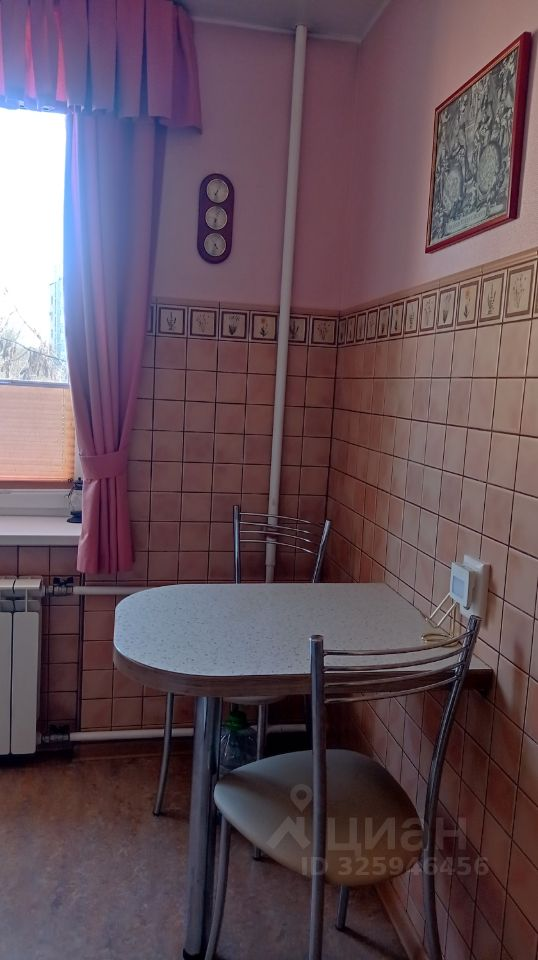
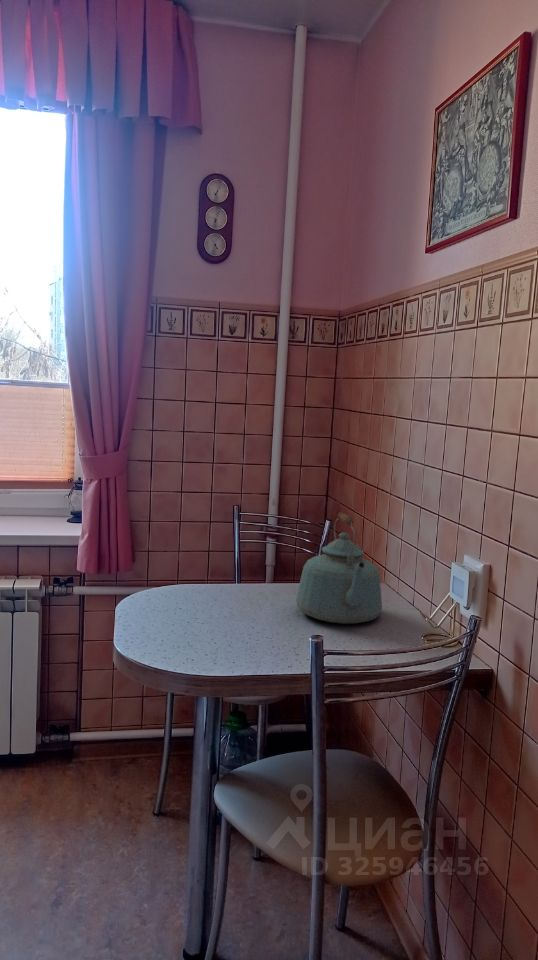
+ kettle [295,511,383,625]
